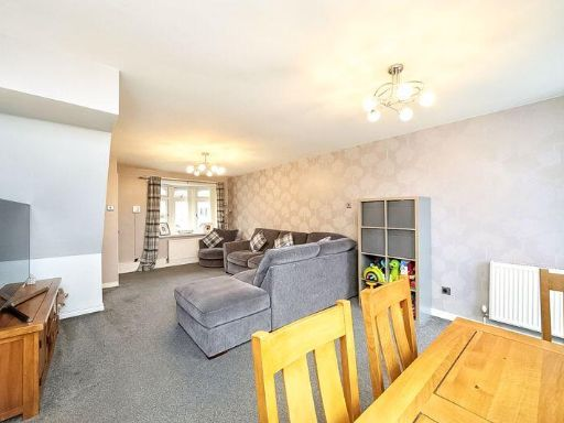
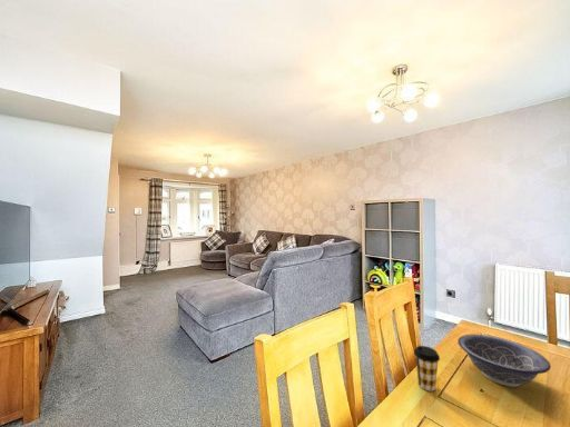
+ coffee cup [413,345,441,391]
+ decorative bowl [456,334,552,388]
